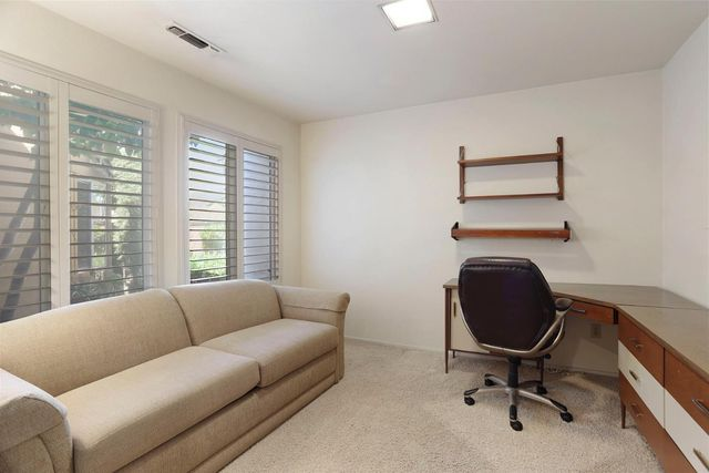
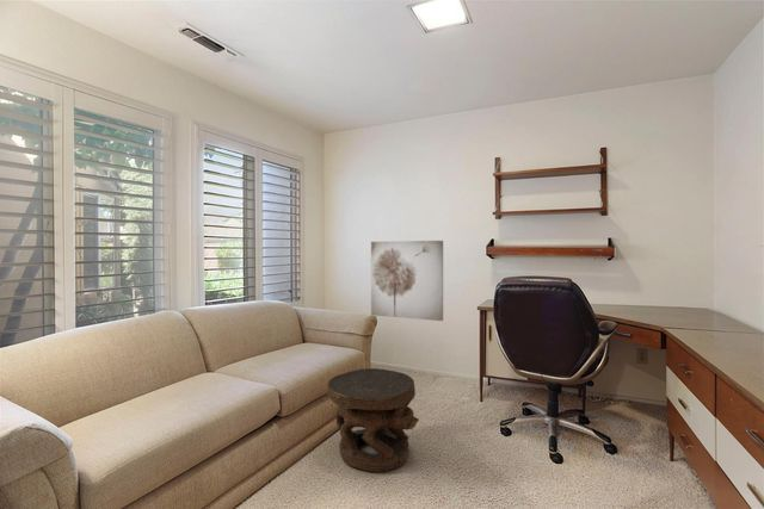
+ wall art [370,240,444,322]
+ side table [326,367,420,473]
